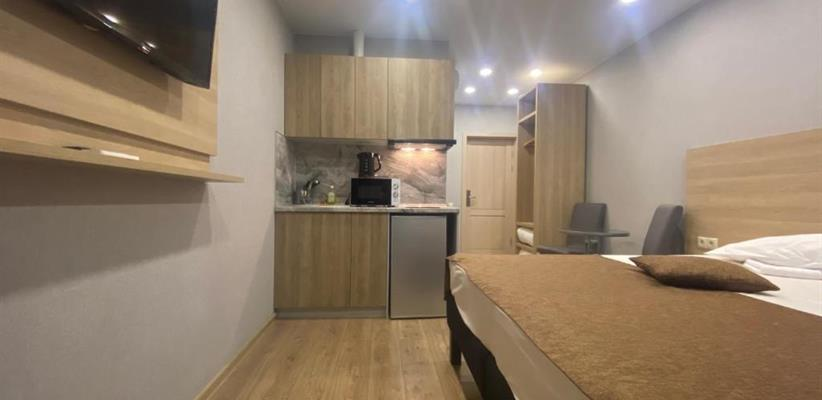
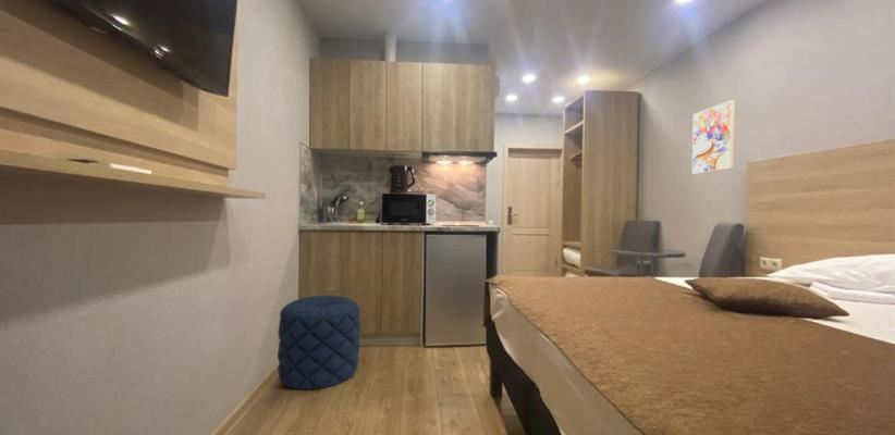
+ pouf [277,295,361,390]
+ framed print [691,99,736,175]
